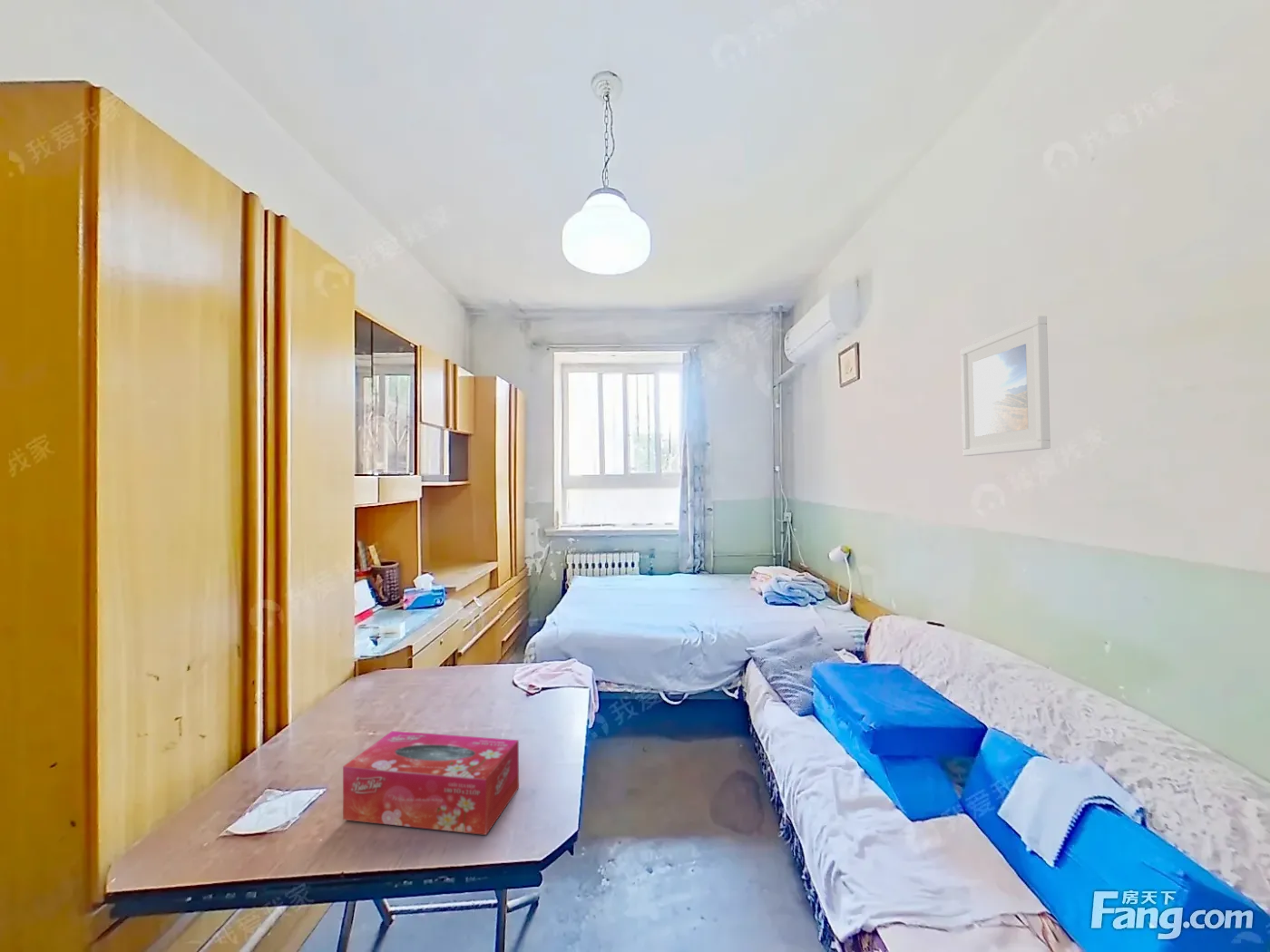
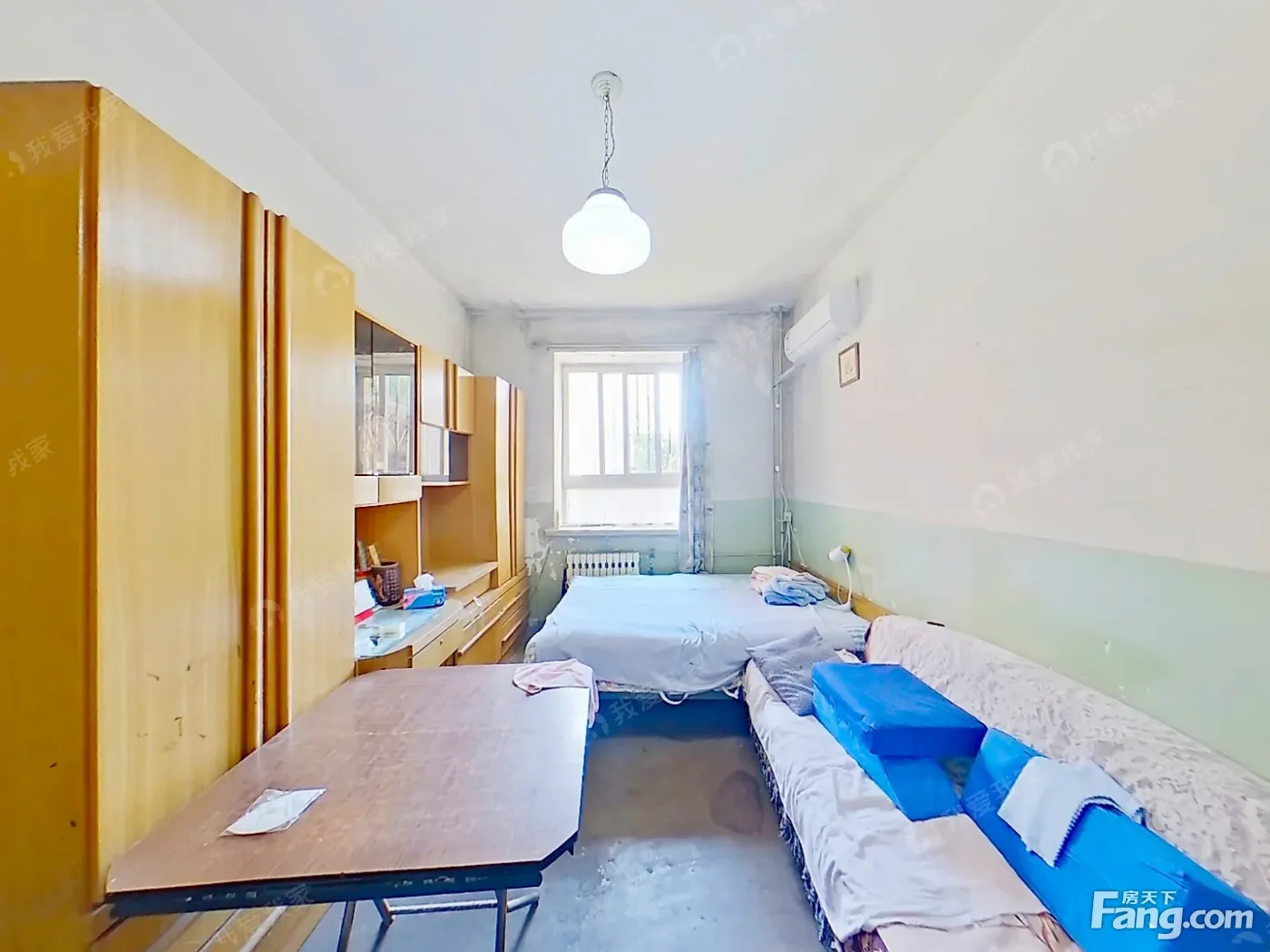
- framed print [960,315,1051,457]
- tissue box [342,730,520,836]
